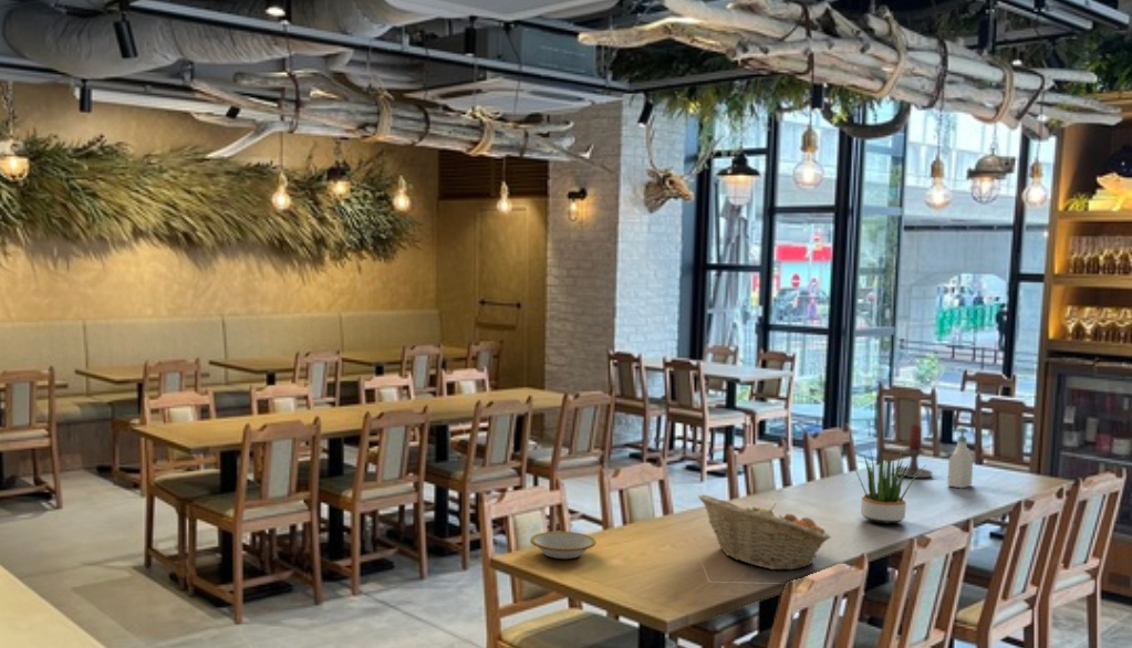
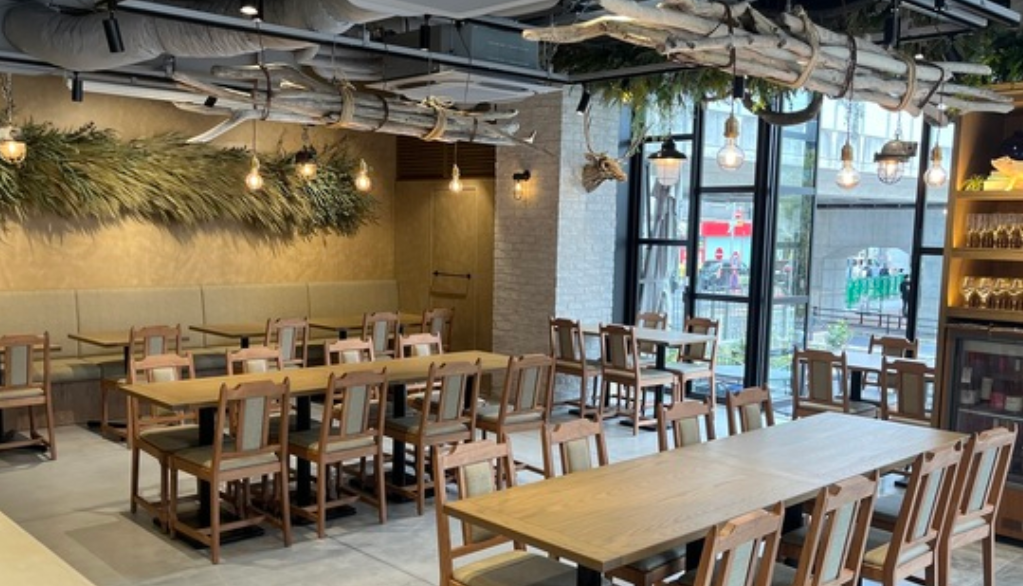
- bowl [529,531,598,560]
- soap bottle [946,427,974,490]
- fruit basket [697,493,831,571]
- potted plant [845,443,925,525]
- candle holder [894,424,934,479]
